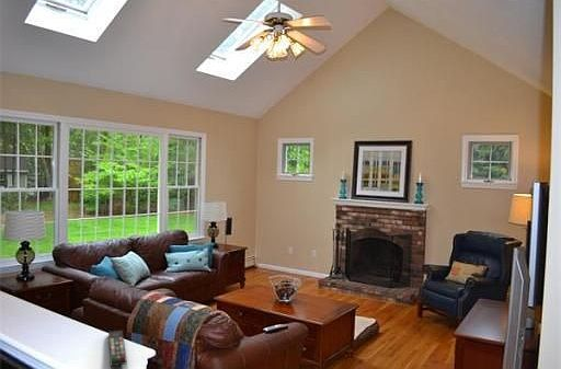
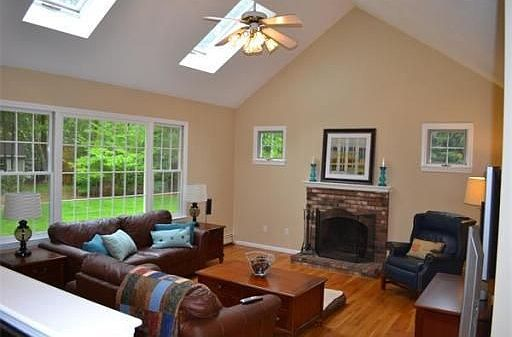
- remote control [107,330,128,367]
